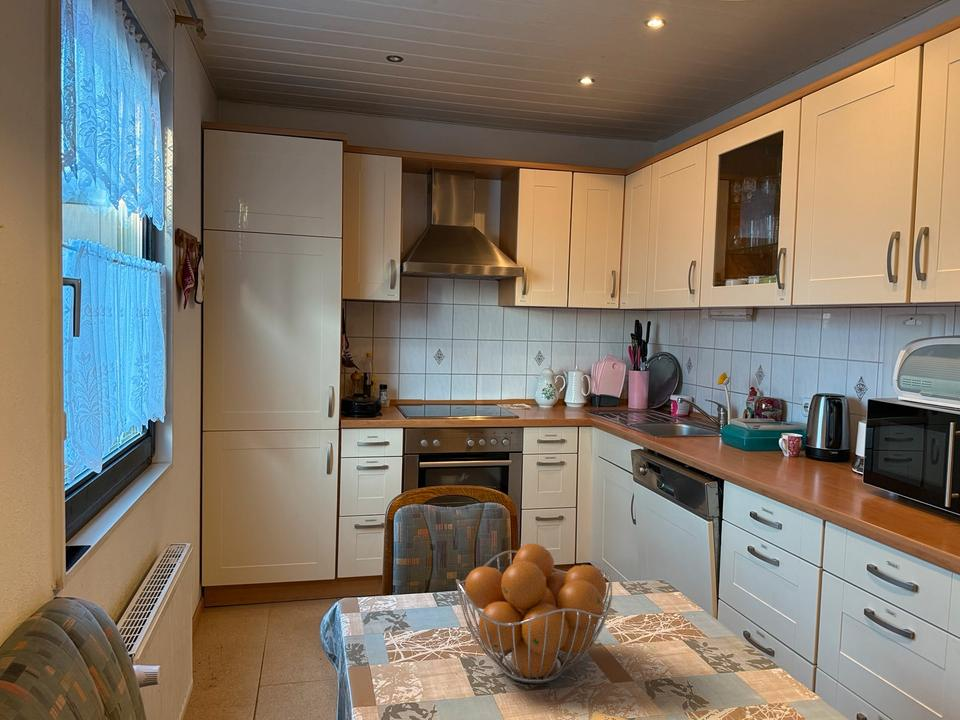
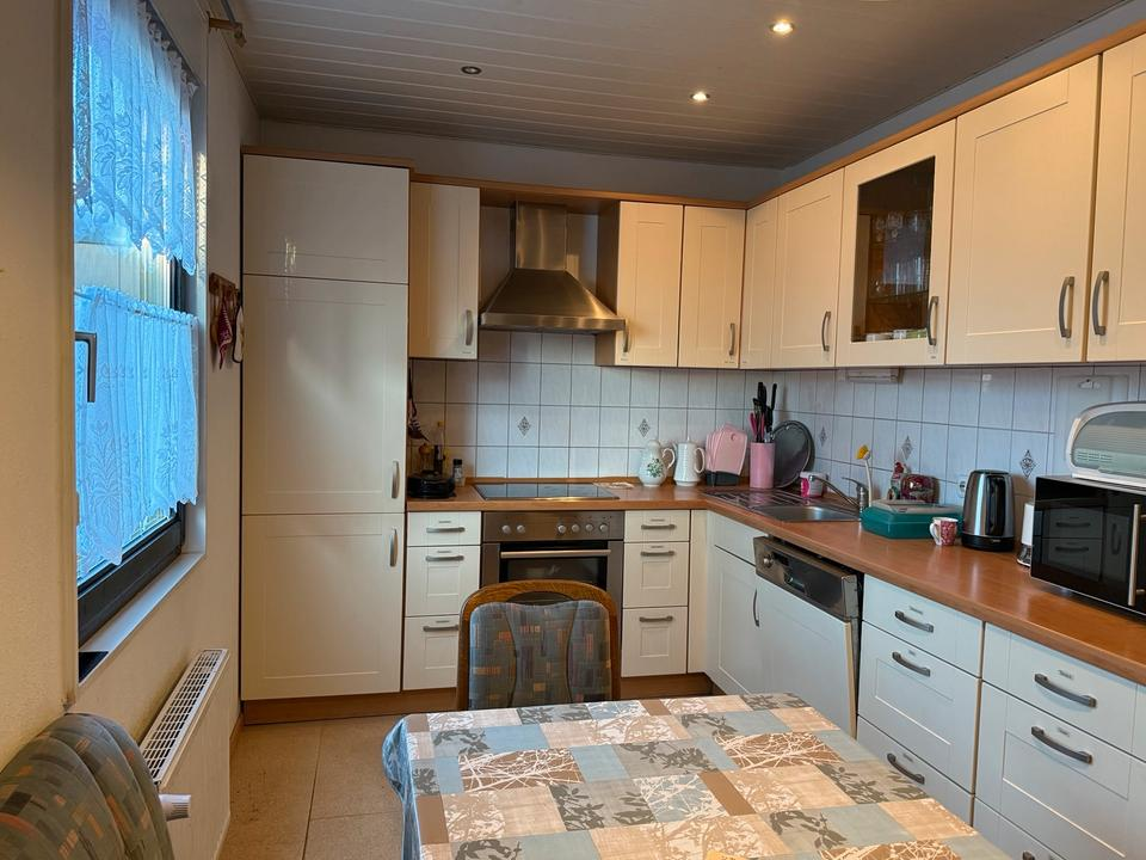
- fruit basket [455,543,613,685]
